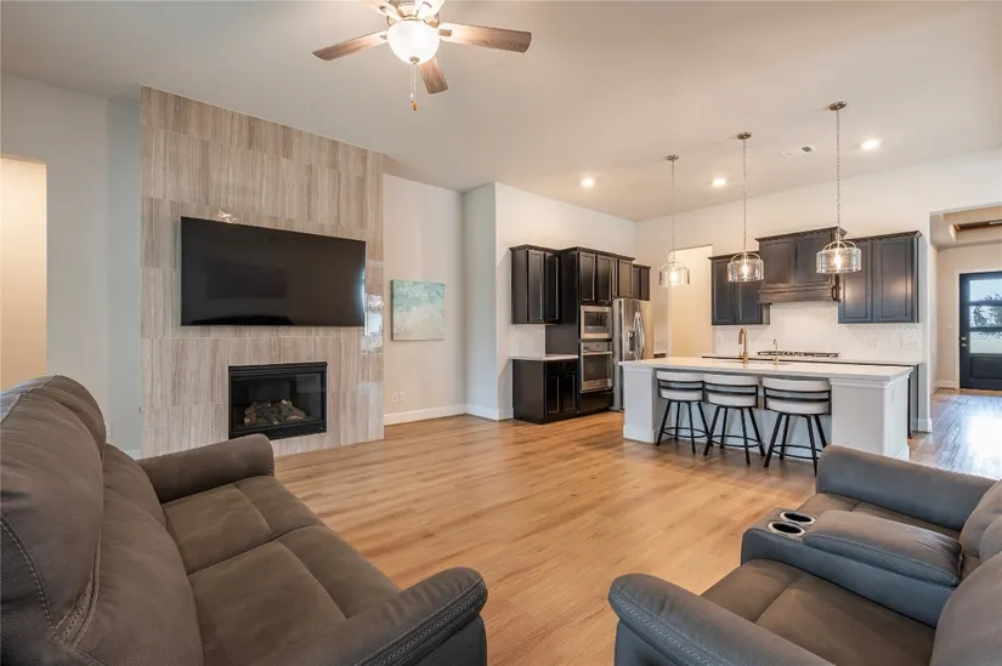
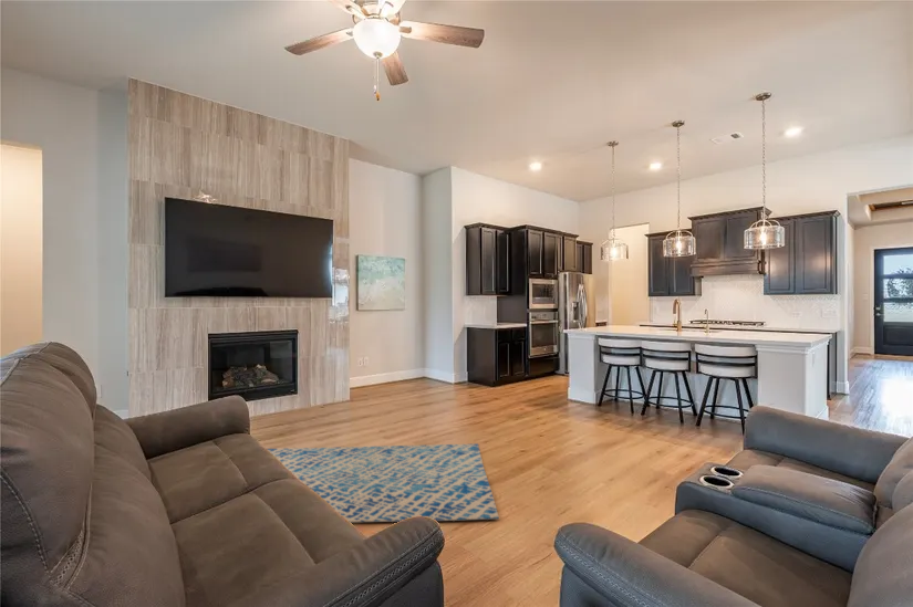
+ rug [267,442,500,523]
